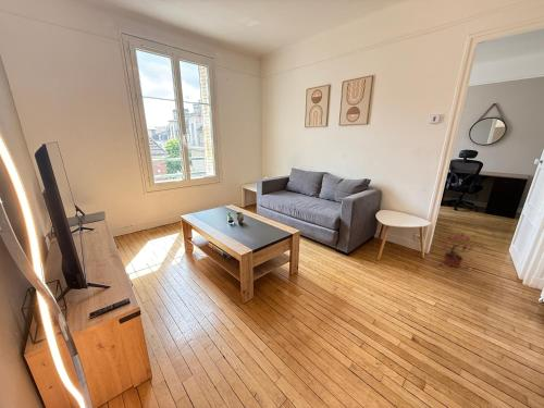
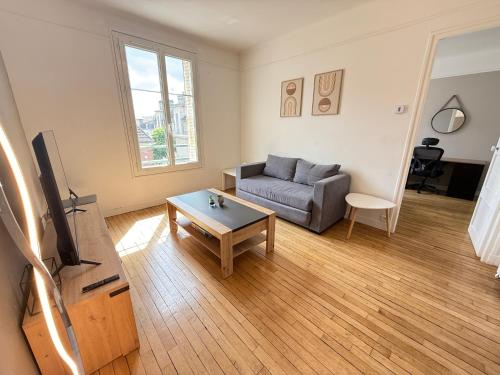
- potted plant [437,232,473,270]
